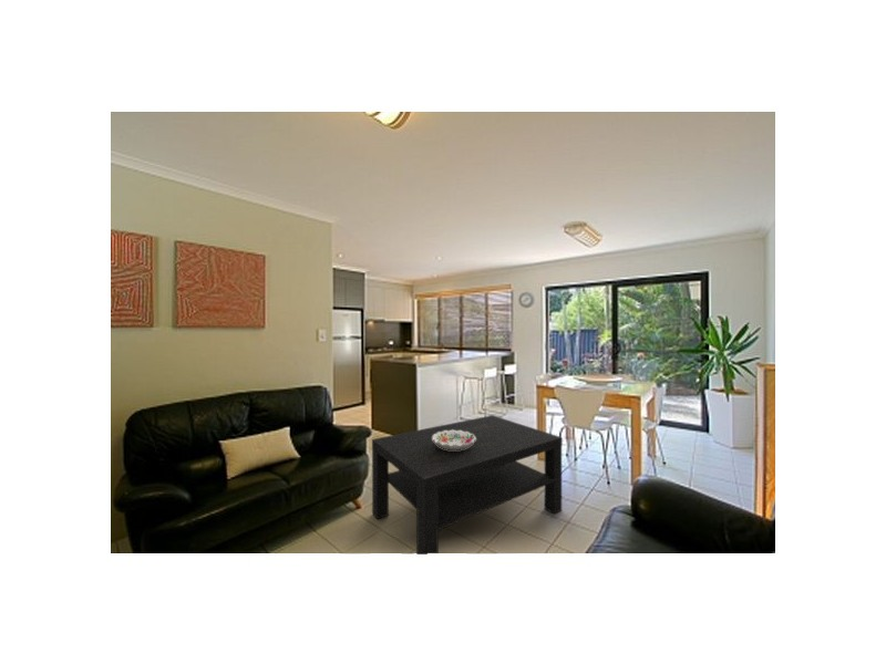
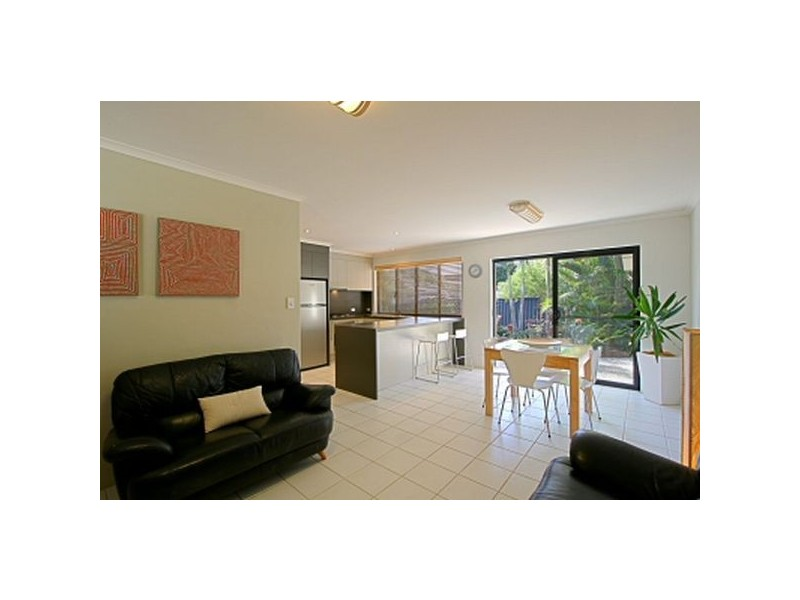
- decorative bowl [432,429,476,450]
- coffee table [371,414,564,556]
